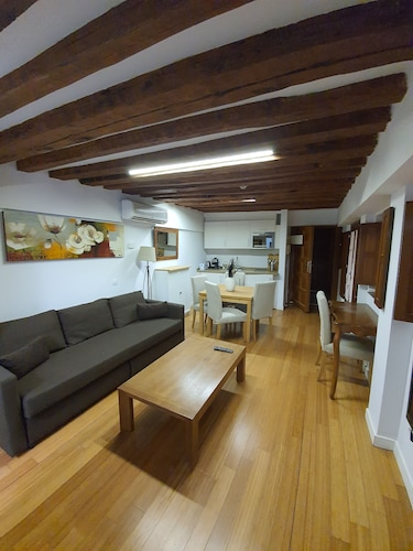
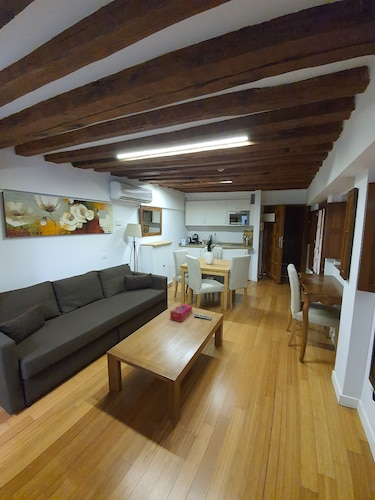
+ tissue box [169,303,193,323]
